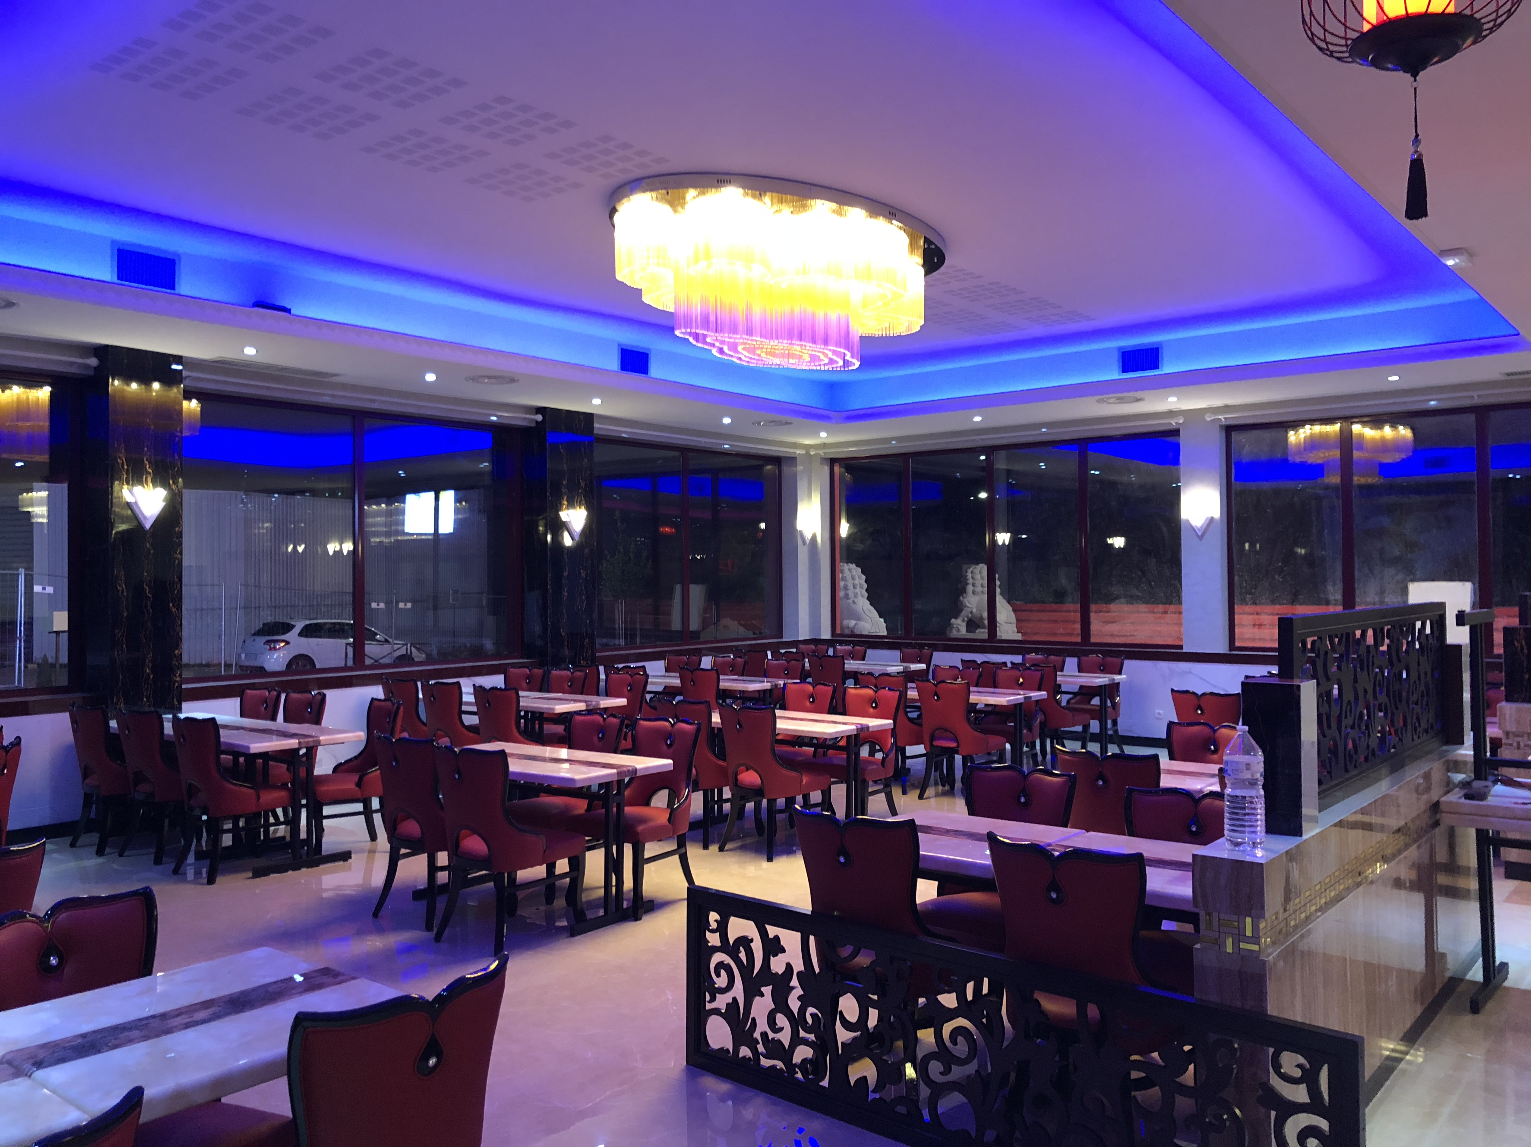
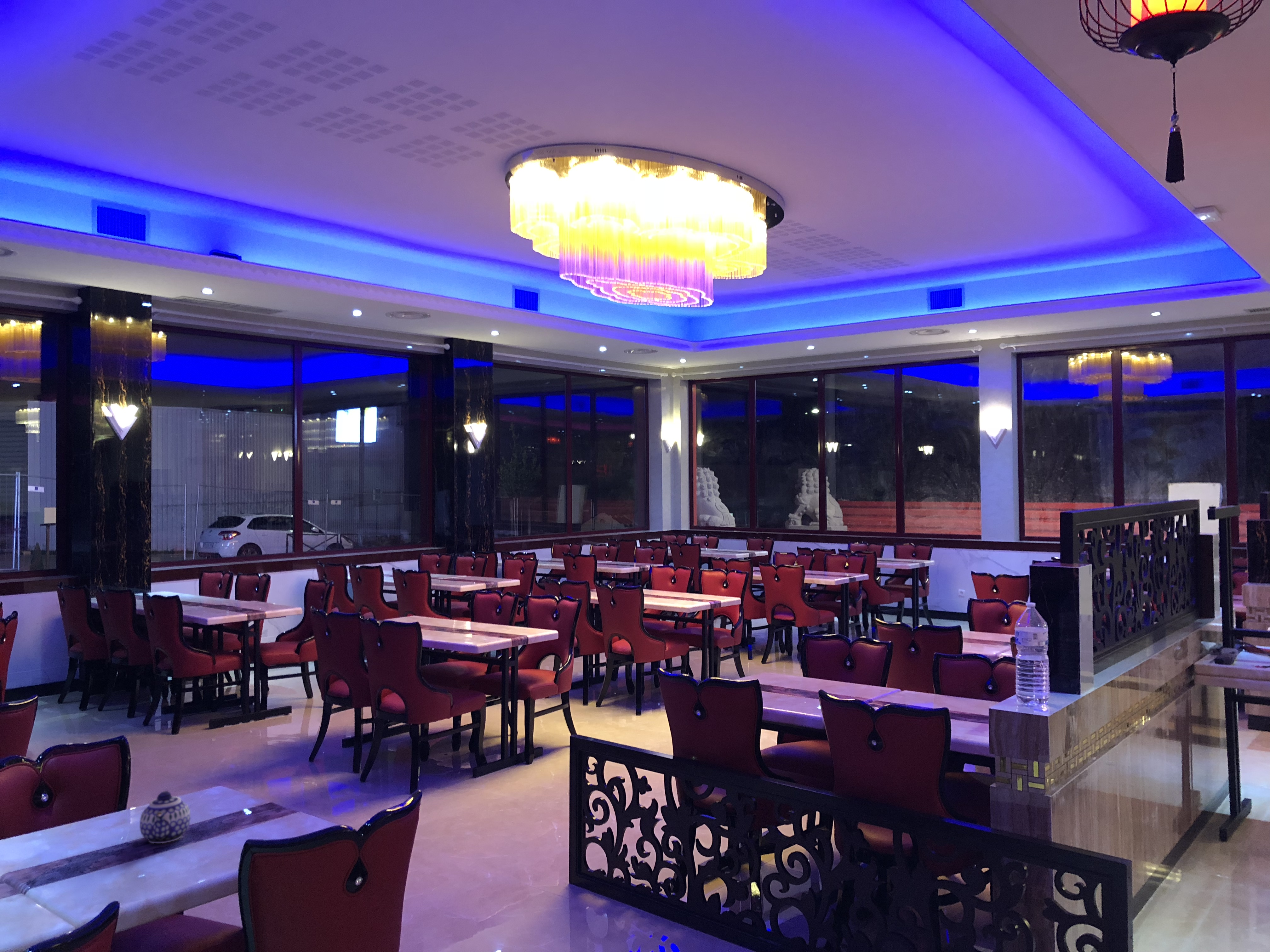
+ teapot [139,791,191,844]
